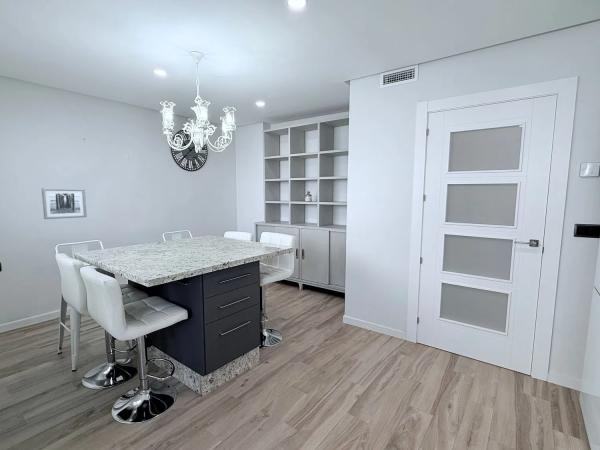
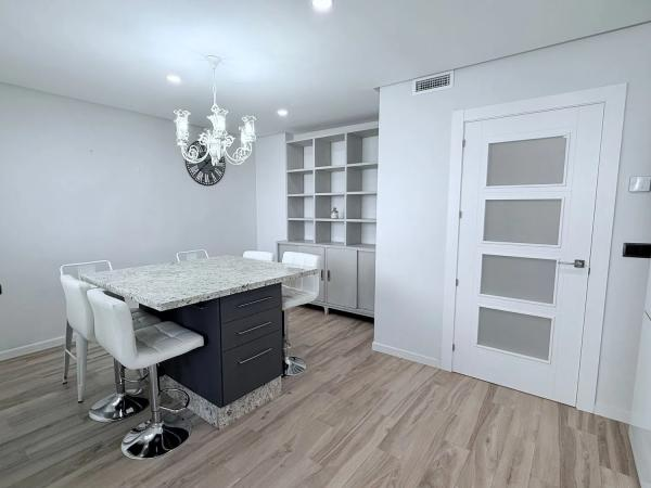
- wall art [41,187,88,220]
